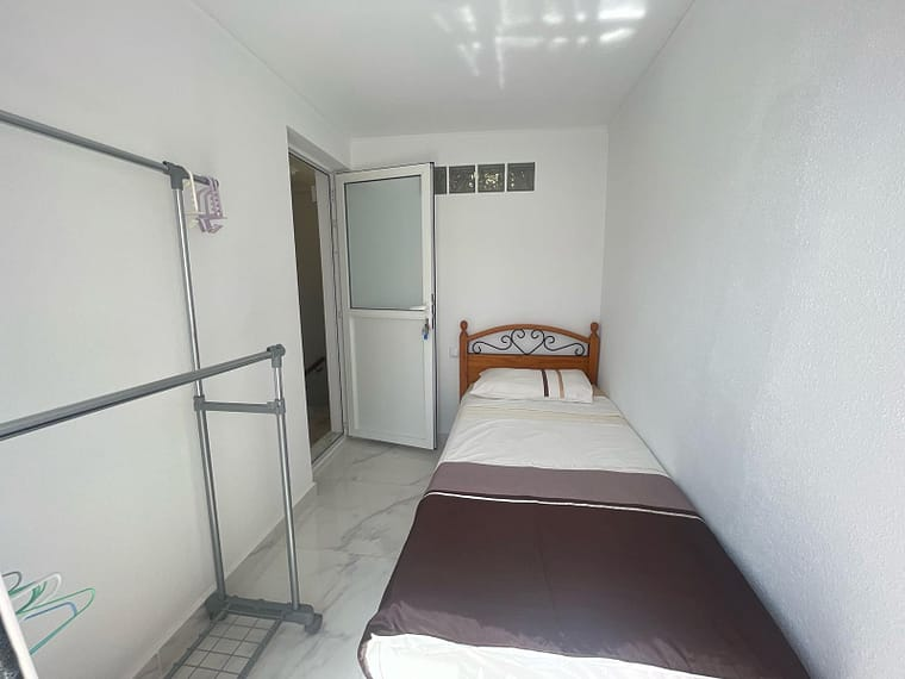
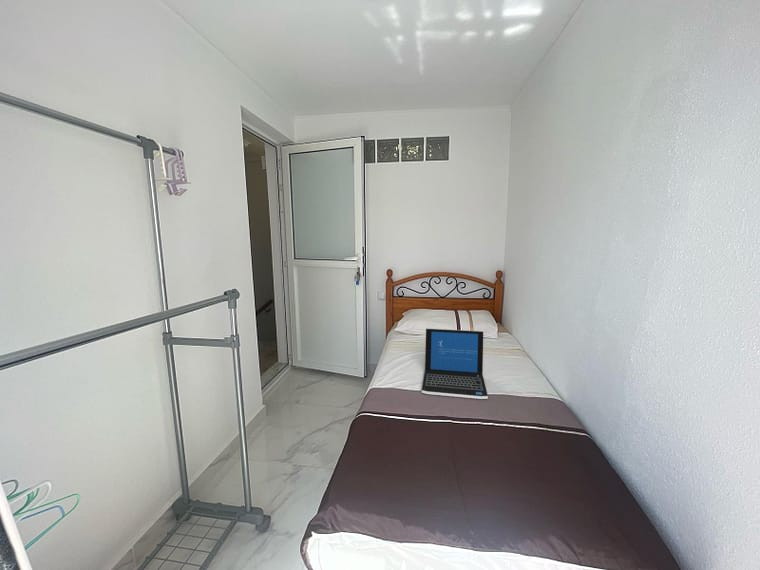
+ laptop [421,327,489,400]
